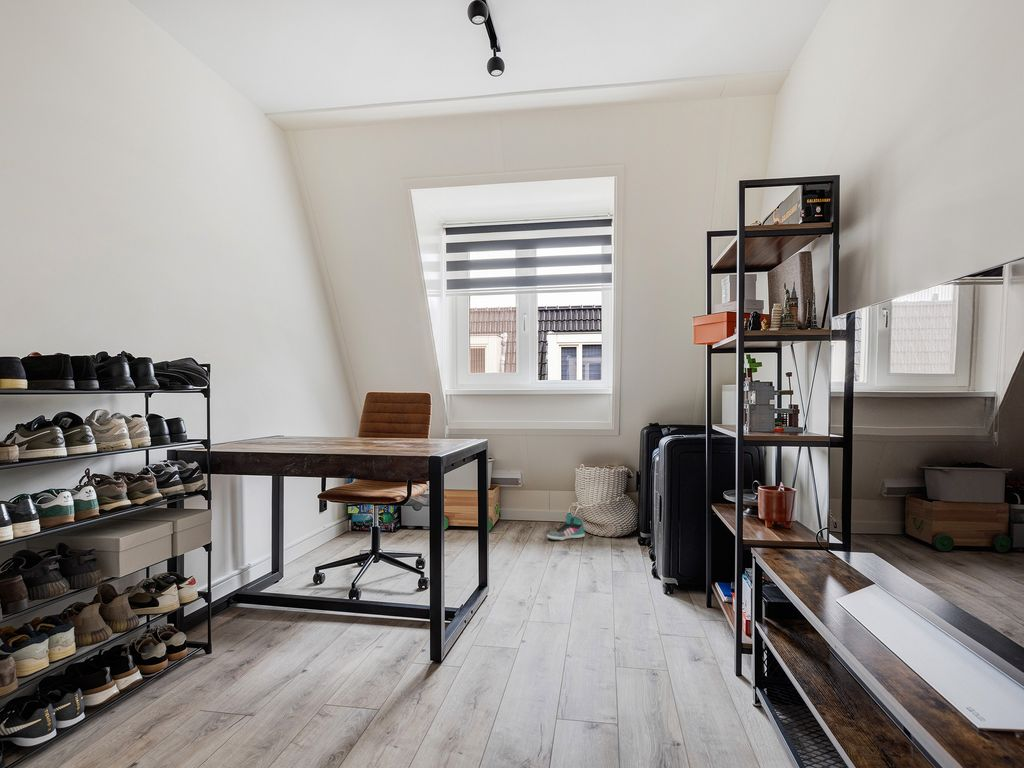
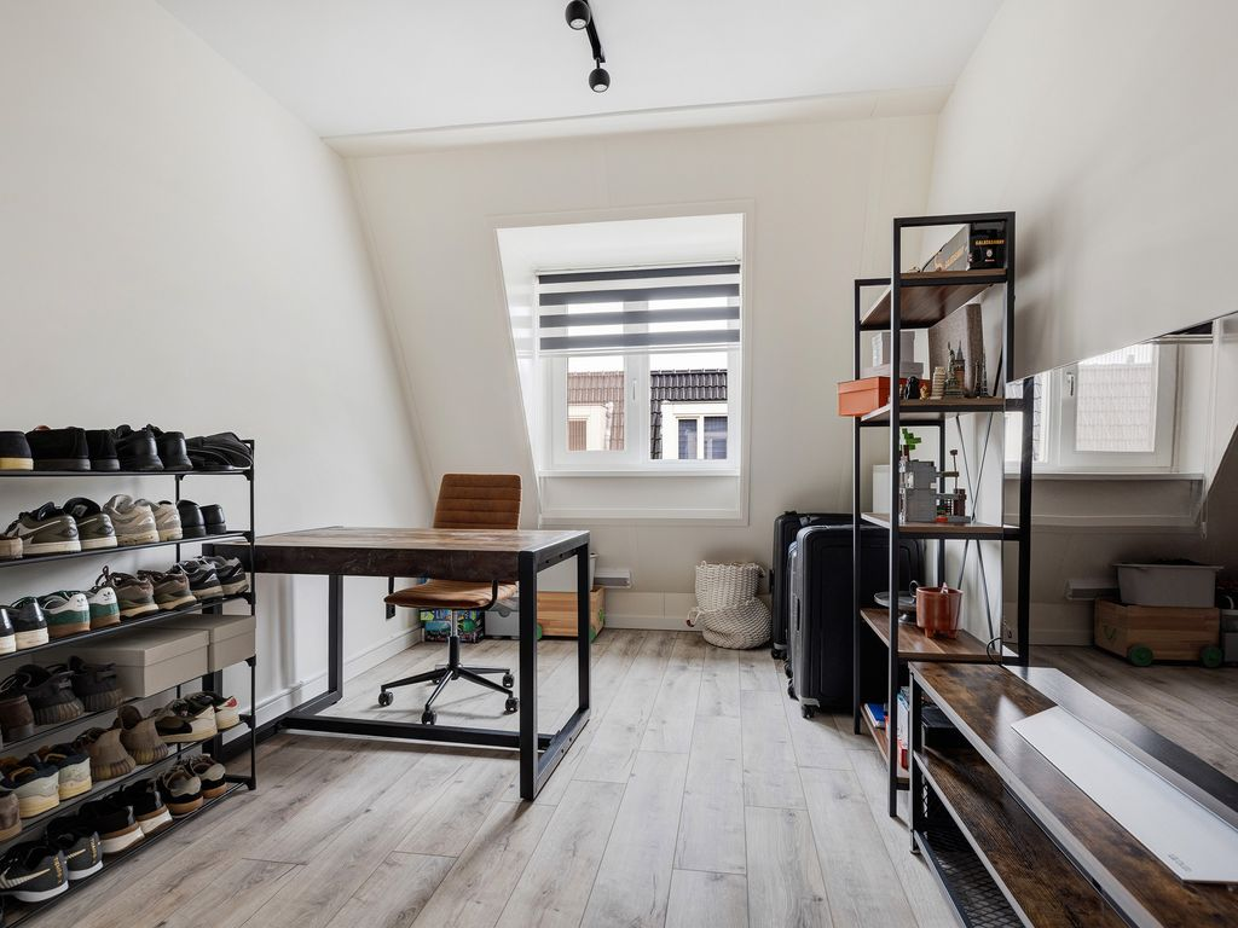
- sneaker [546,512,586,542]
